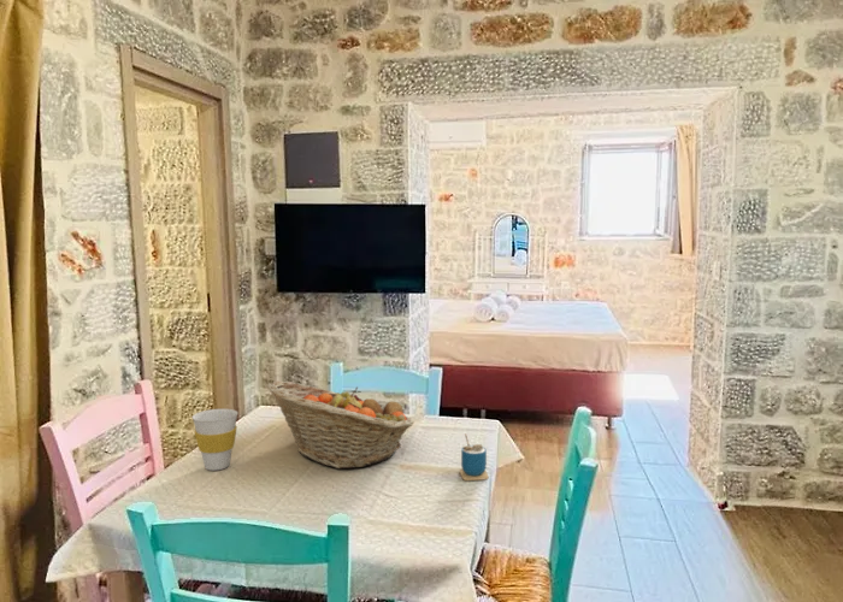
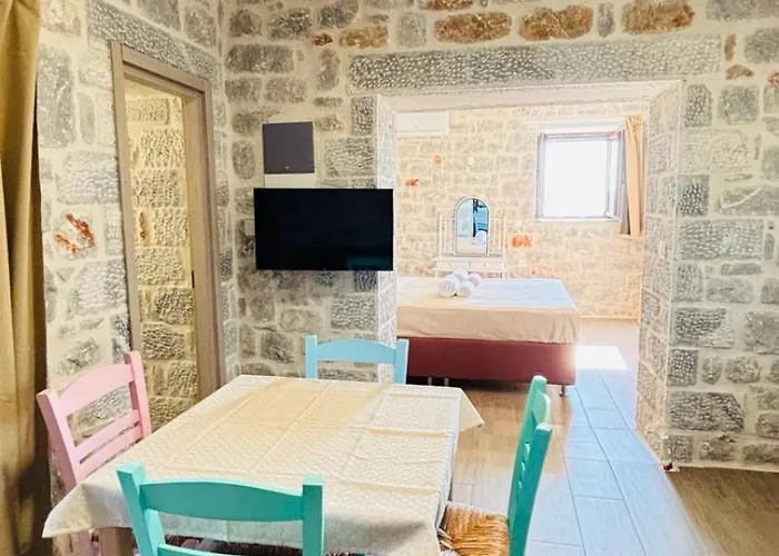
- fruit basket [266,380,414,470]
- cup [191,408,238,472]
- cup [459,432,490,482]
